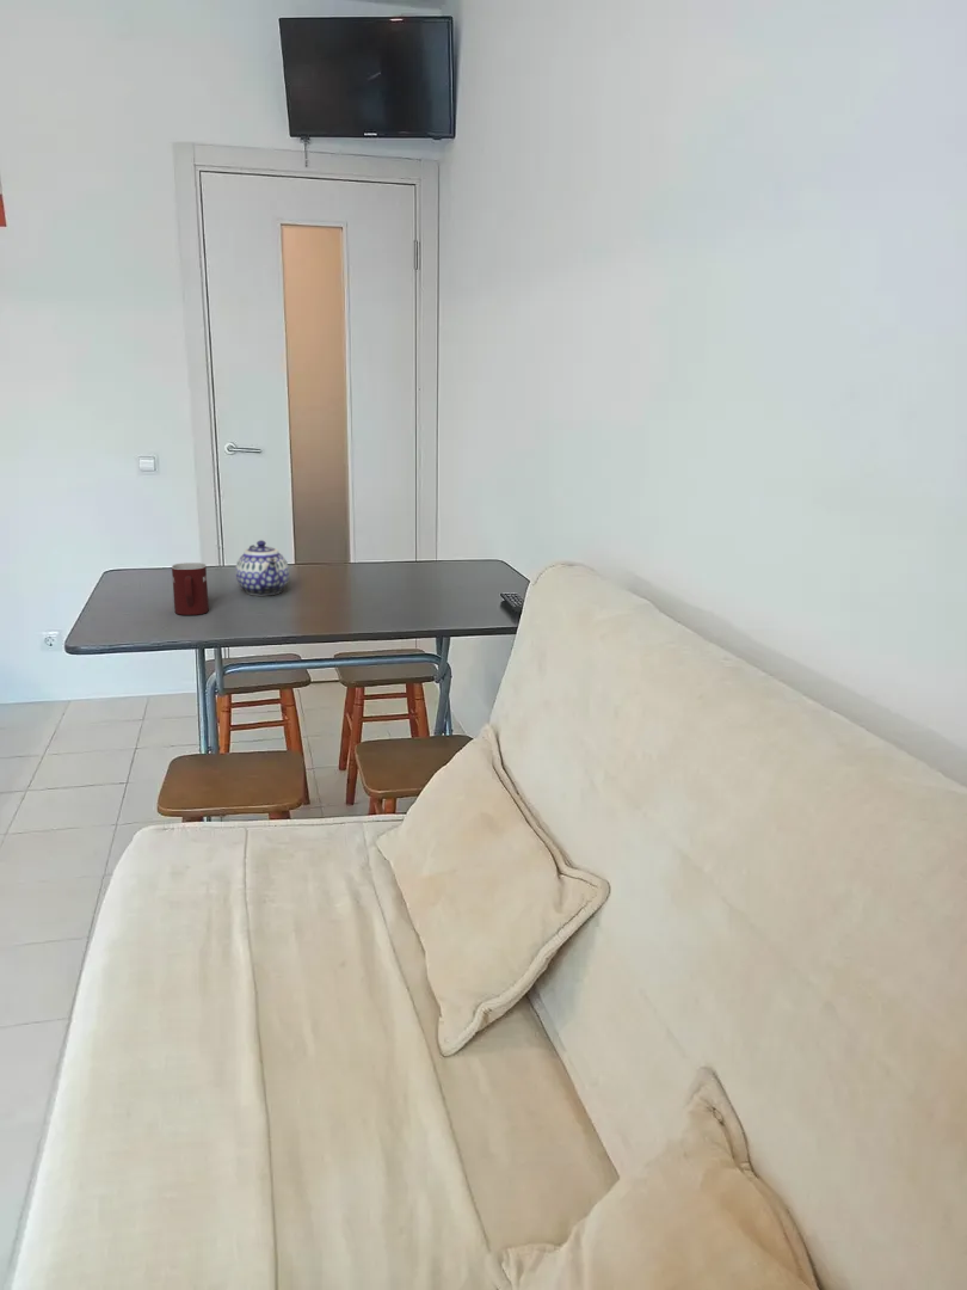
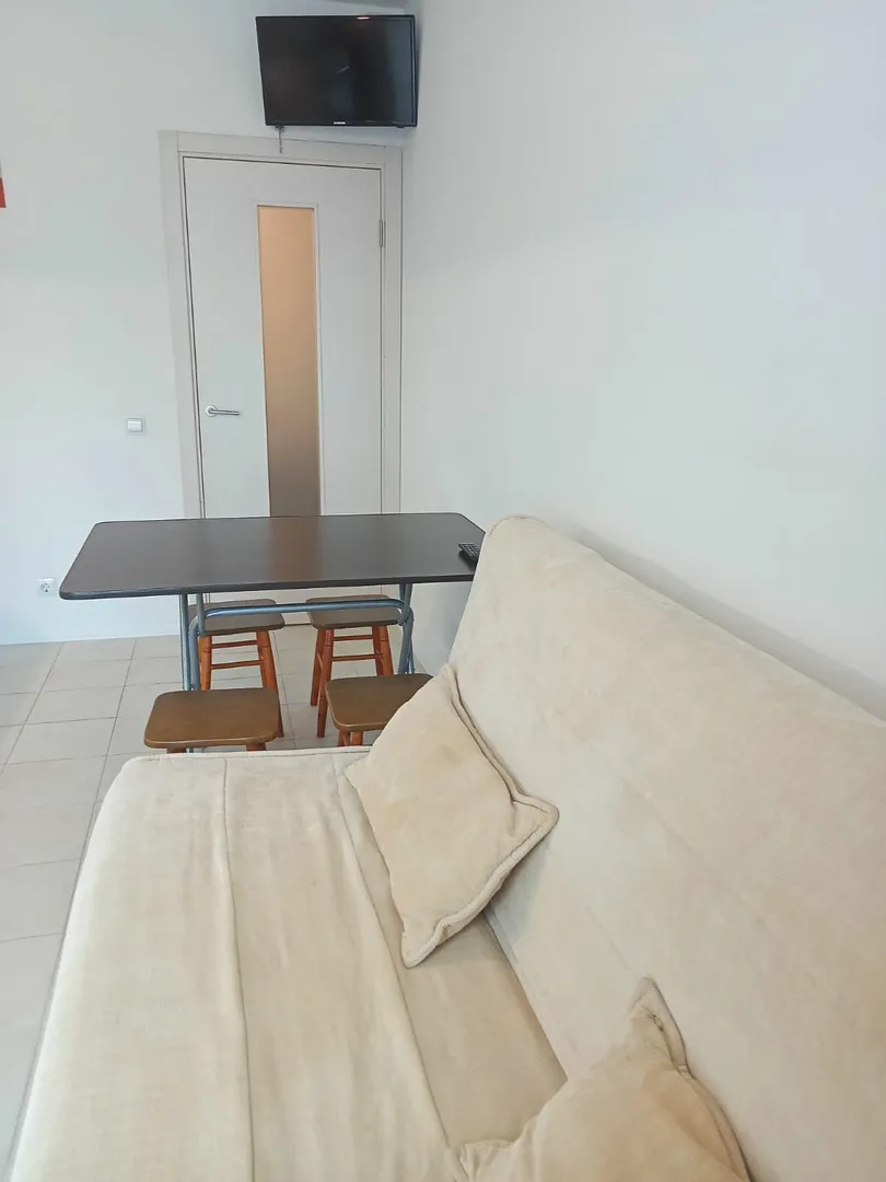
- mug [171,561,210,616]
- teapot [234,539,290,596]
